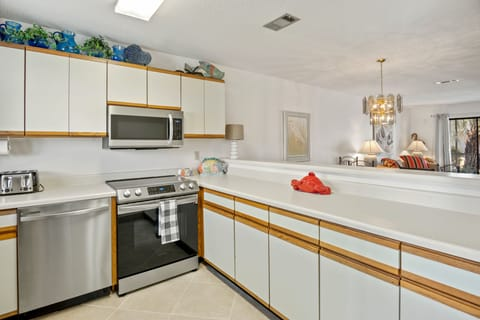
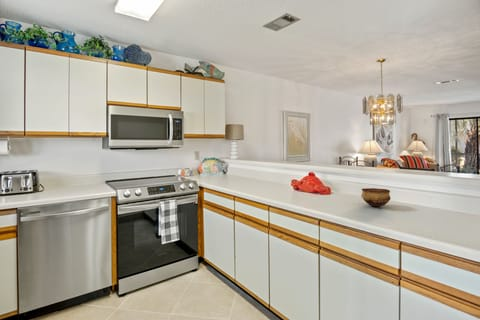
+ bowl [360,187,392,208]
